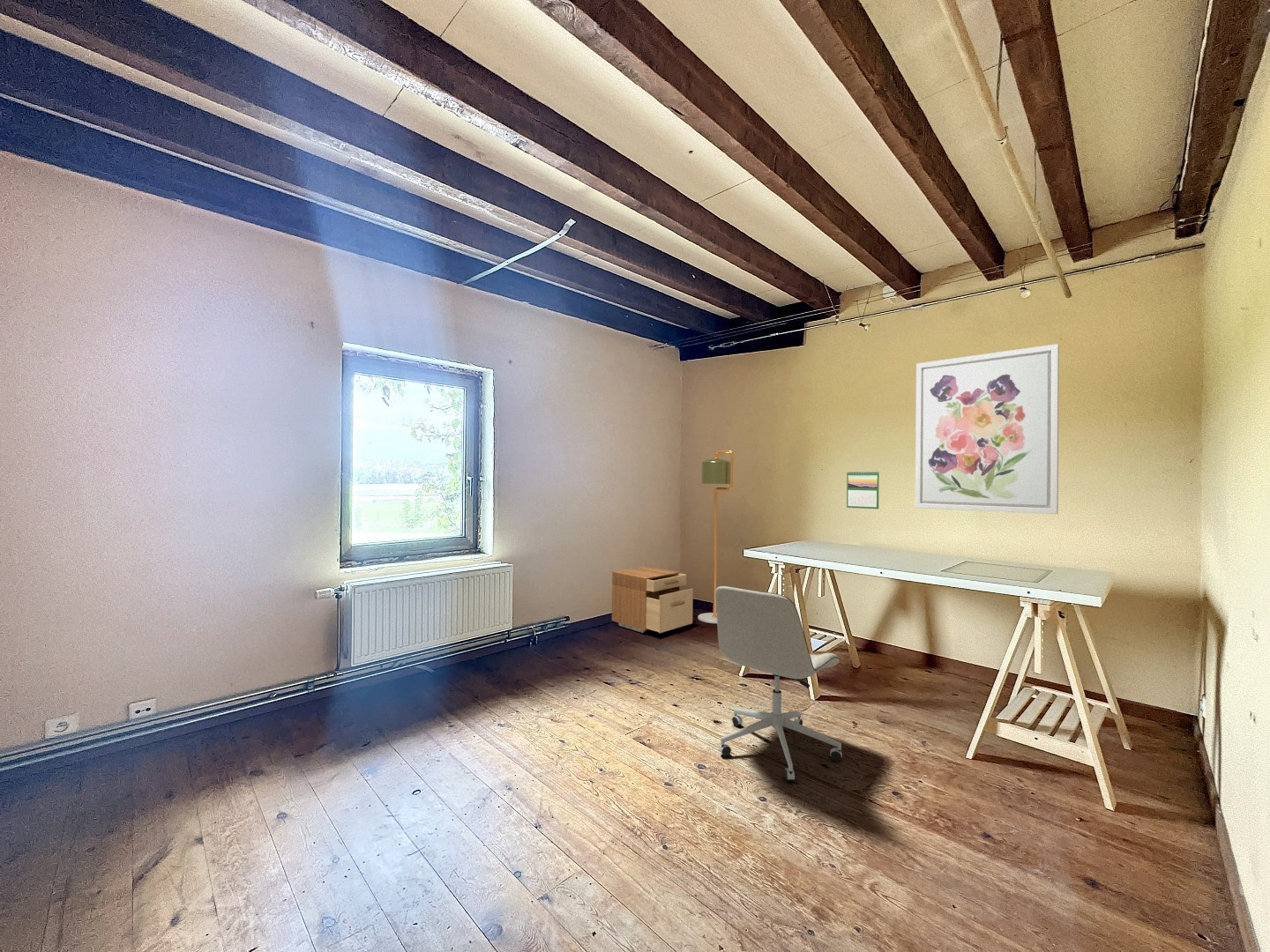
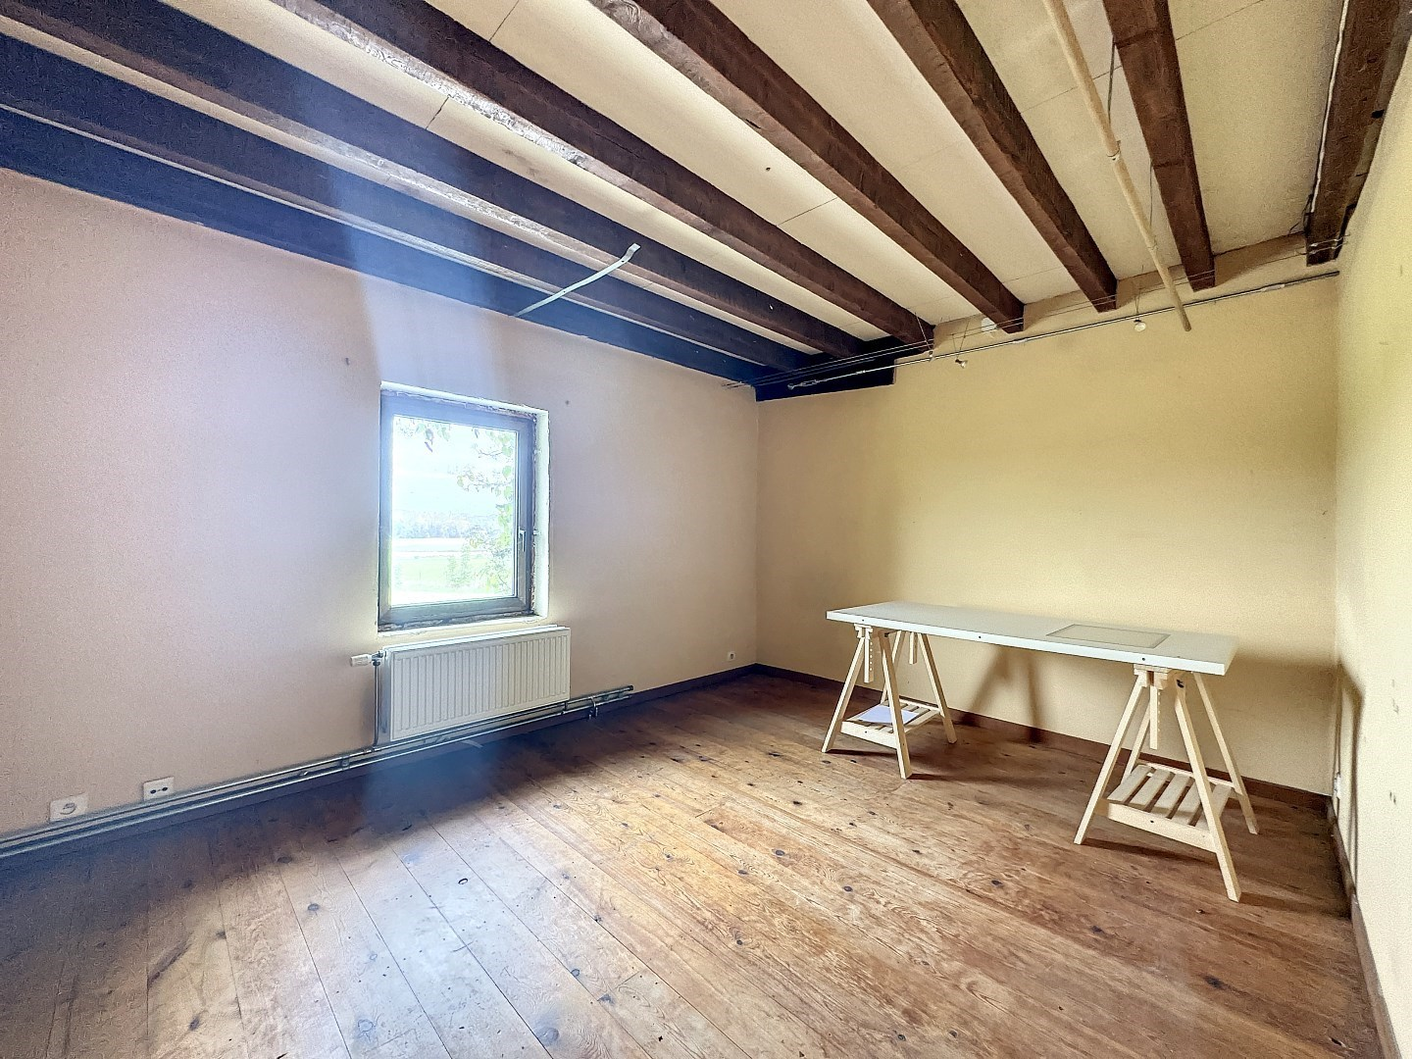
- calendar [846,470,880,509]
- filing cabinet [611,565,694,634]
- floor lamp [697,450,734,624]
- wall art [915,343,1060,515]
- office chair [715,584,843,782]
